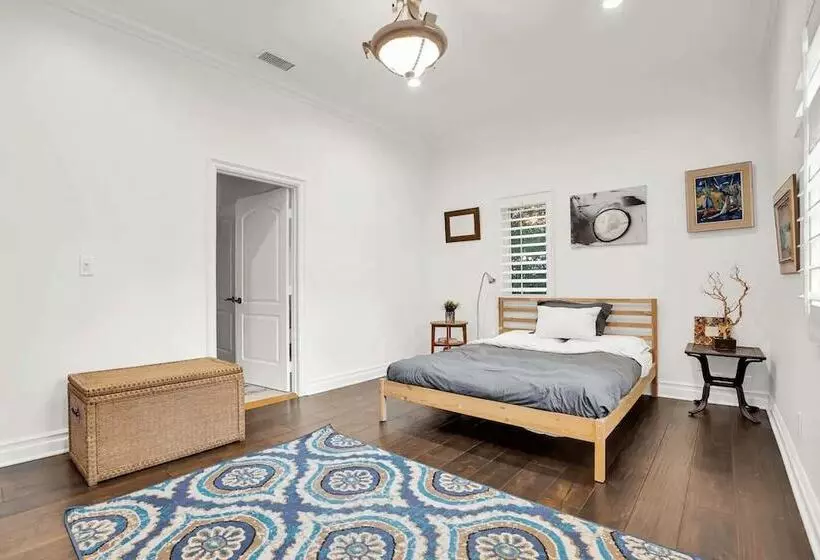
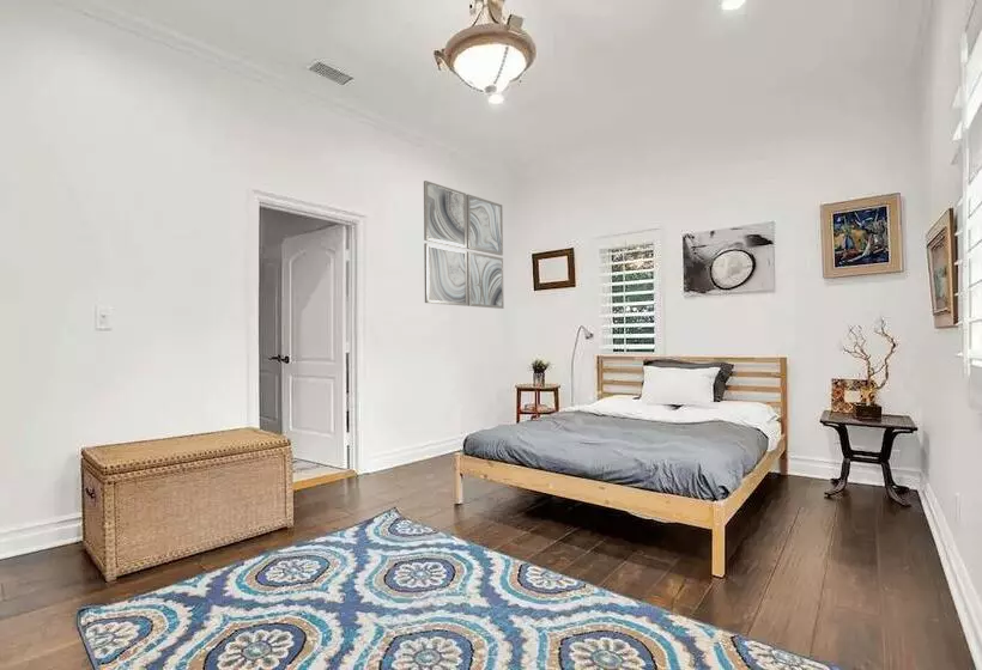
+ wall art [423,179,505,310]
